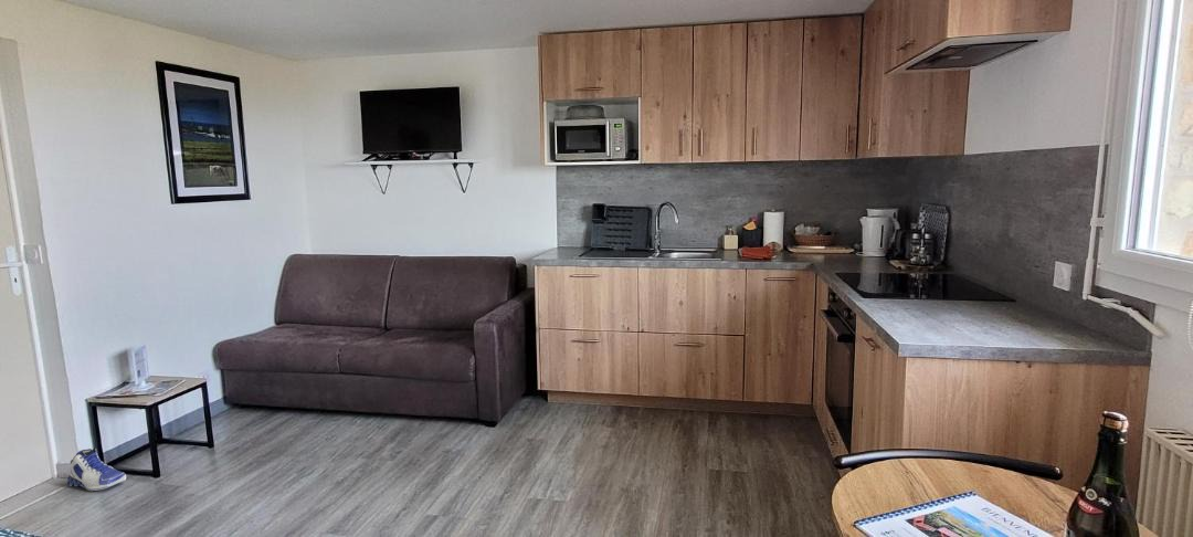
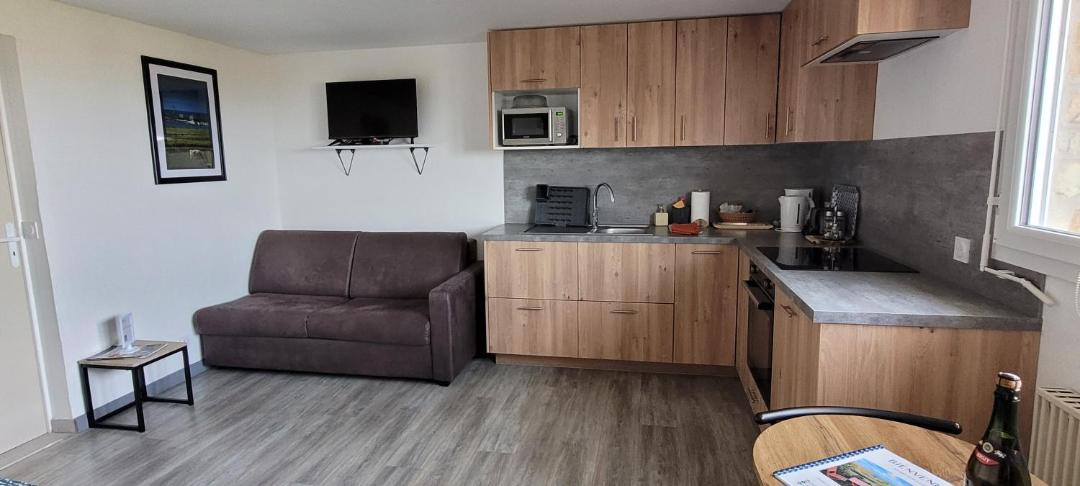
- sneaker [65,446,127,492]
